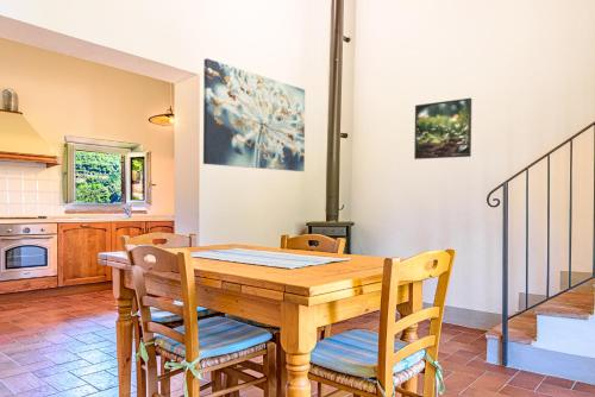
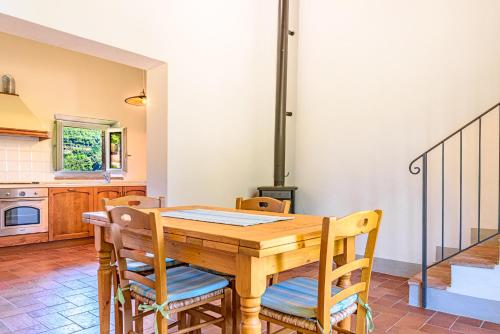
- wall art [202,57,306,172]
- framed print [413,97,472,160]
